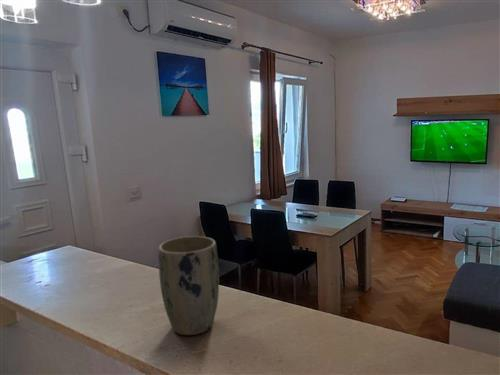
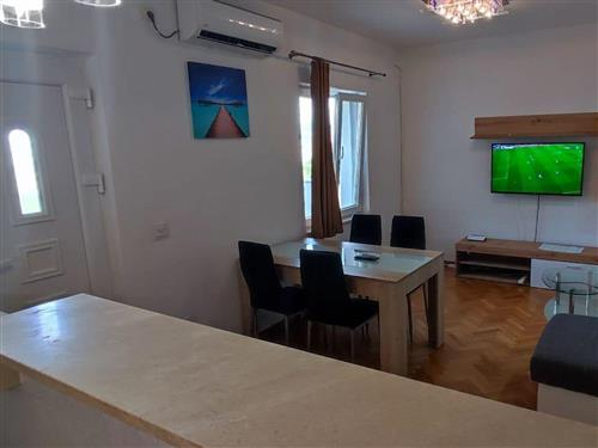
- plant pot [157,235,220,336]
